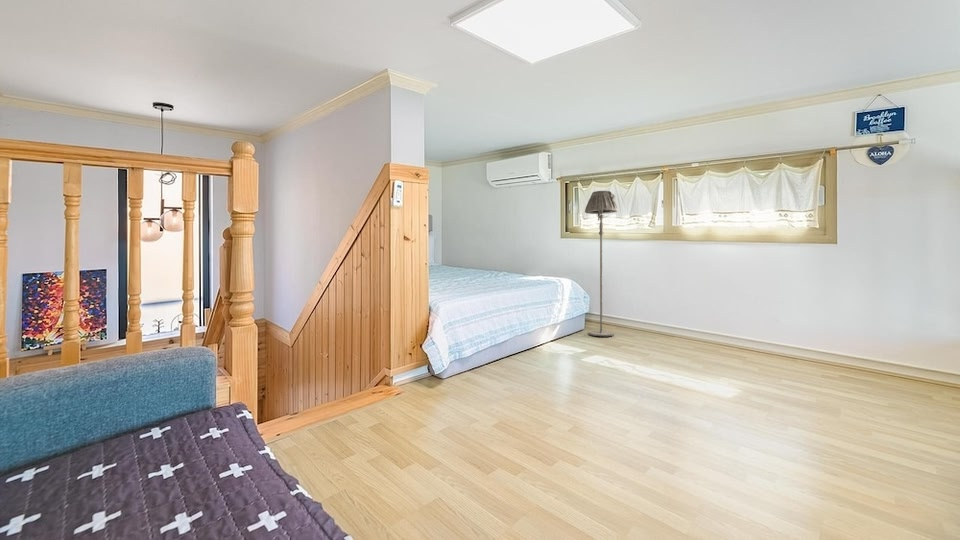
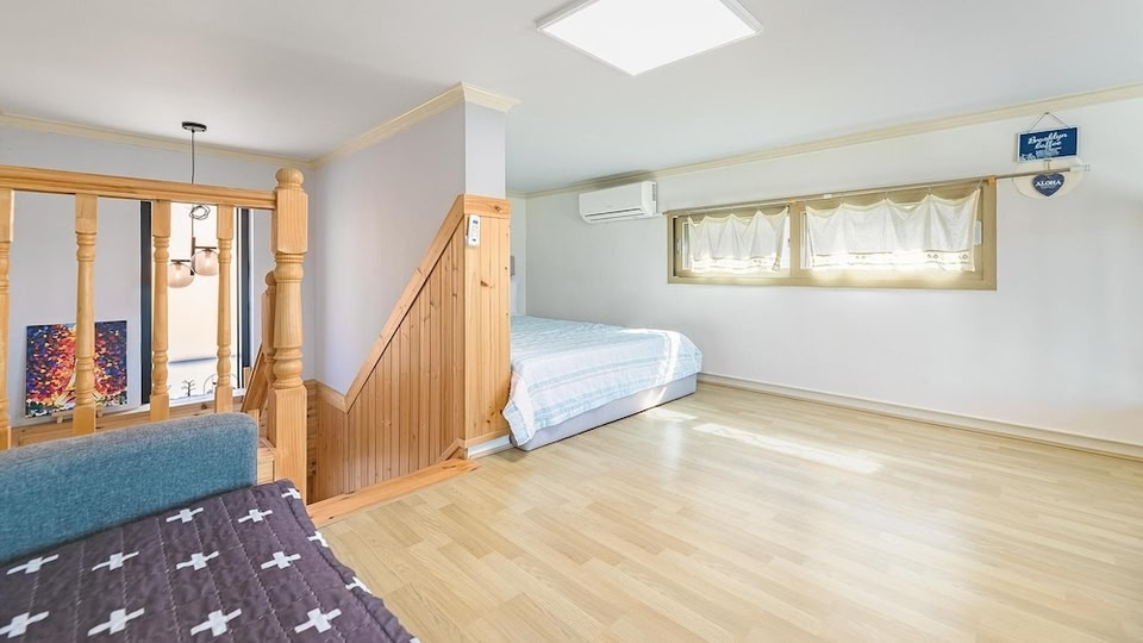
- floor lamp [584,190,619,337]
